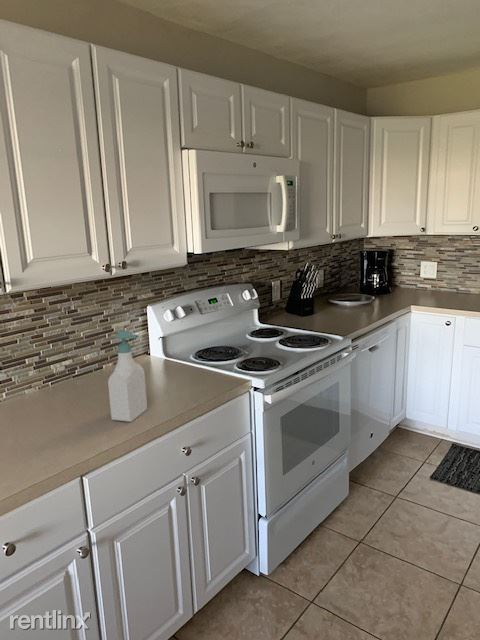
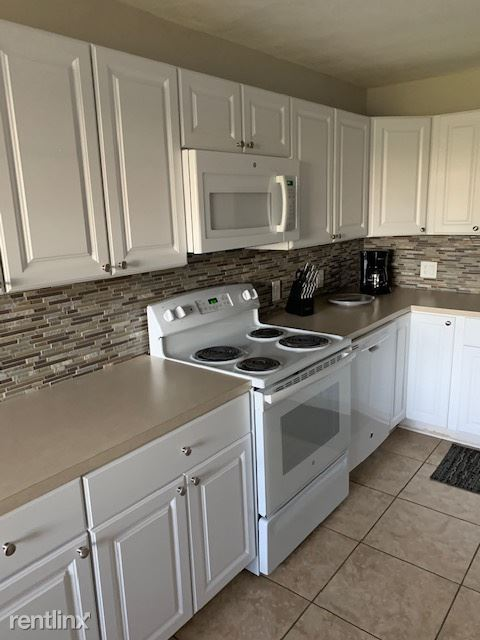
- soap bottle [107,330,148,423]
